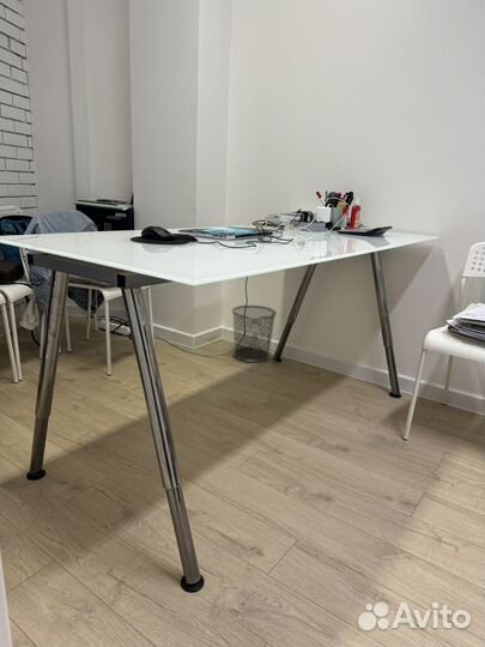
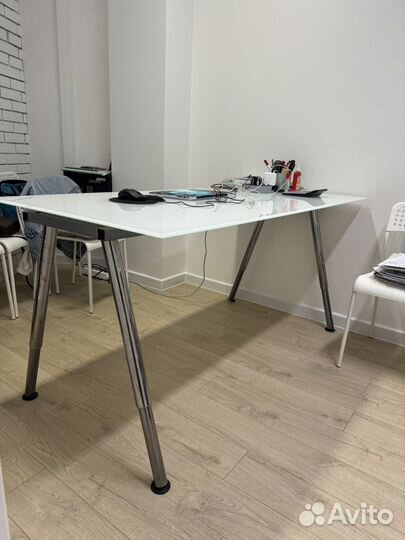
- waste bin [231,304,278,363]
